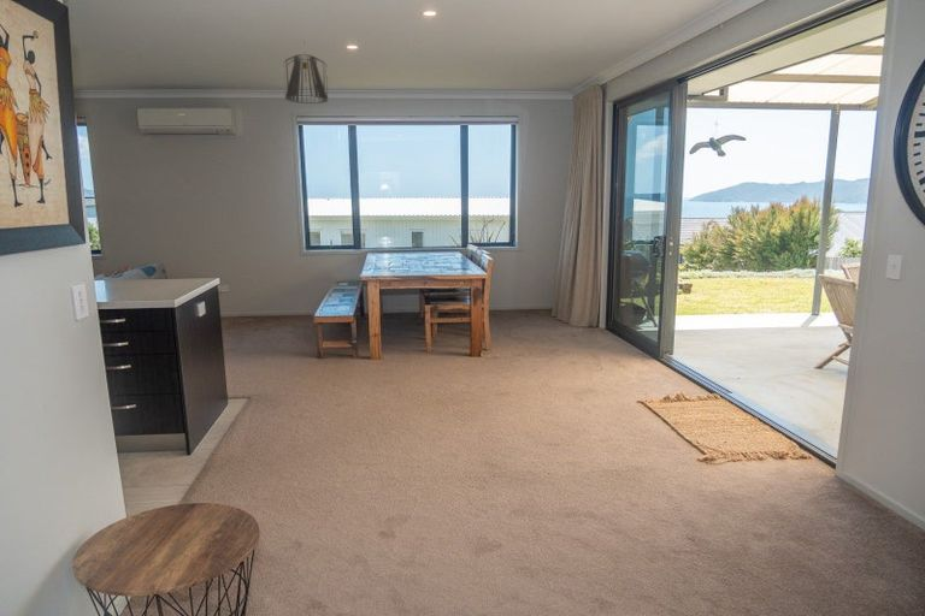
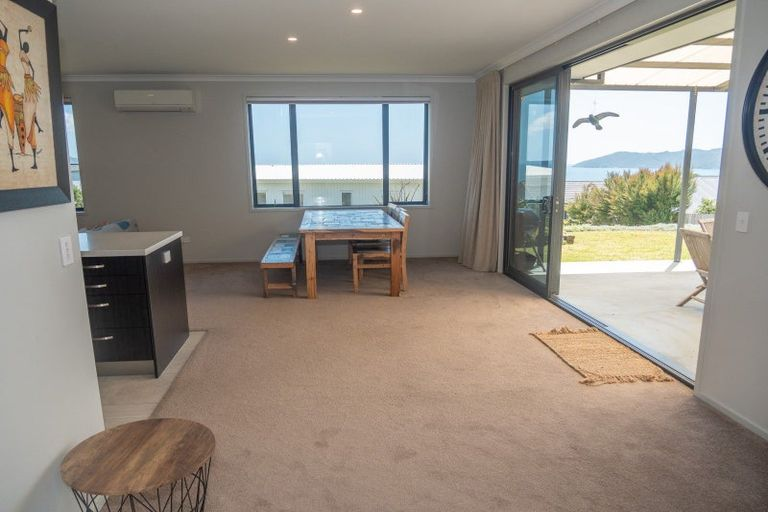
- pendant light [282,40,329,105]
